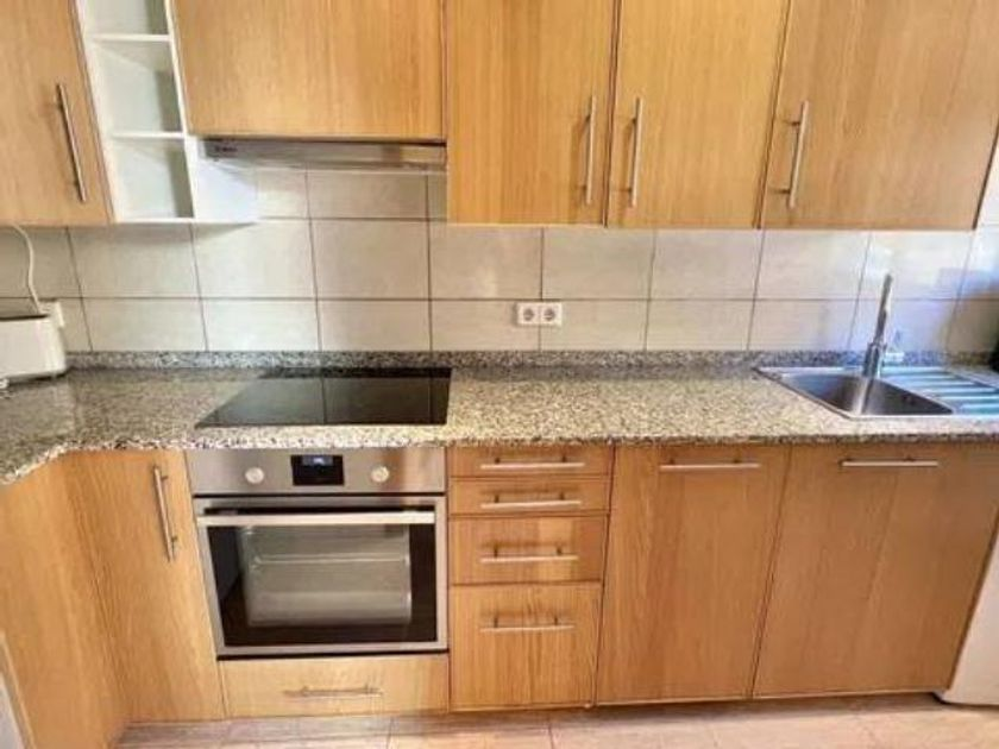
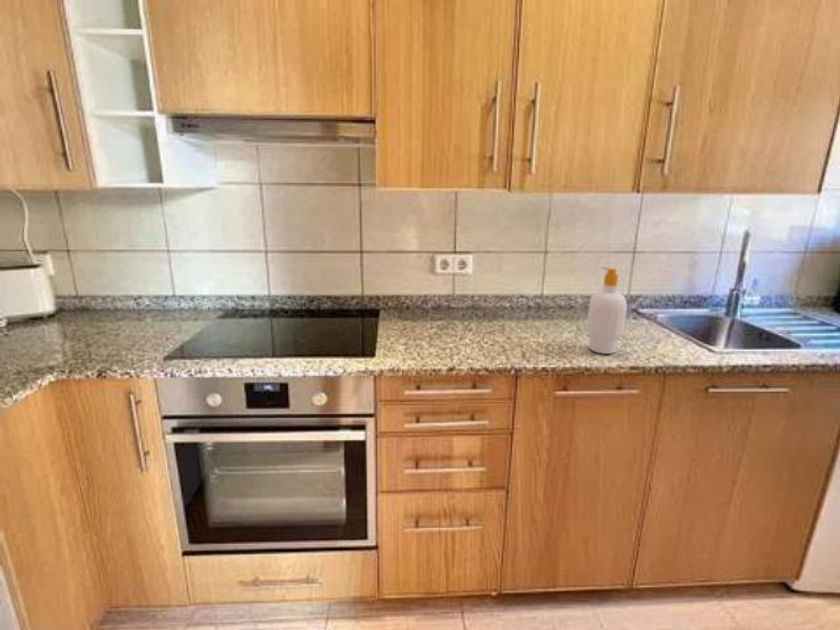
+ soap bottle [585,266,628,355]
